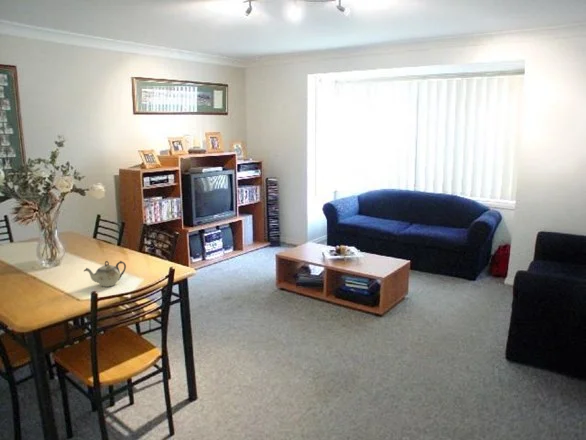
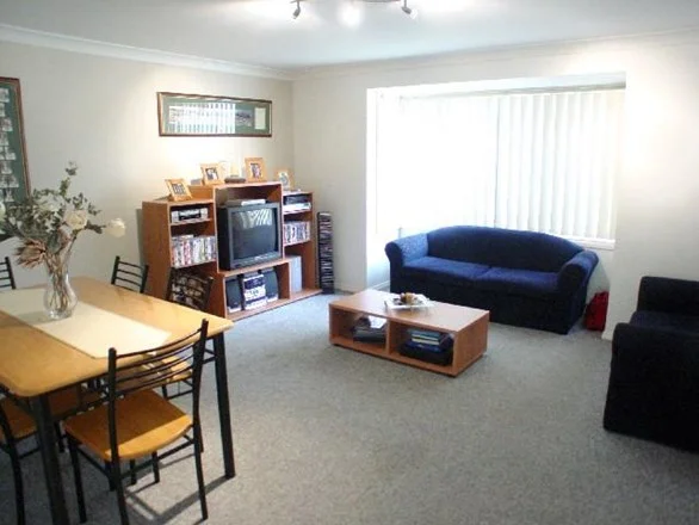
- teapot [83,260,127,288]
